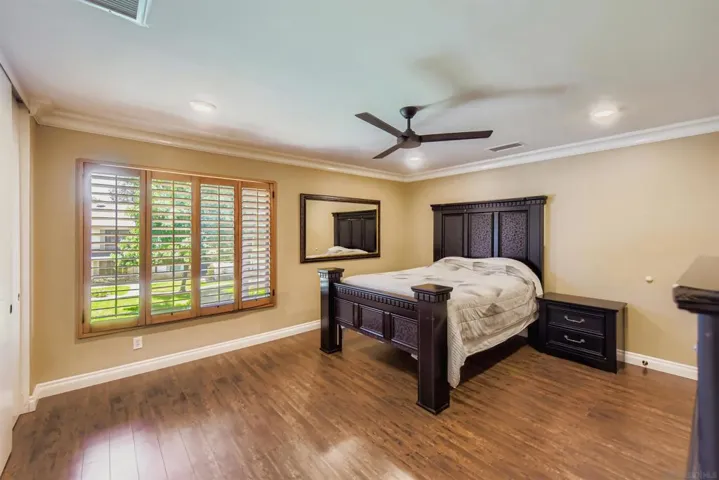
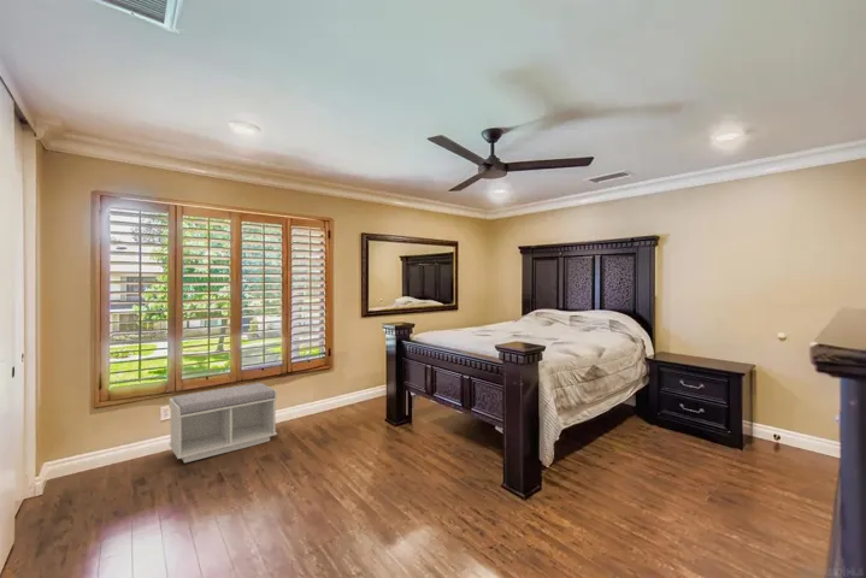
+ bench [169,382,278,464]
